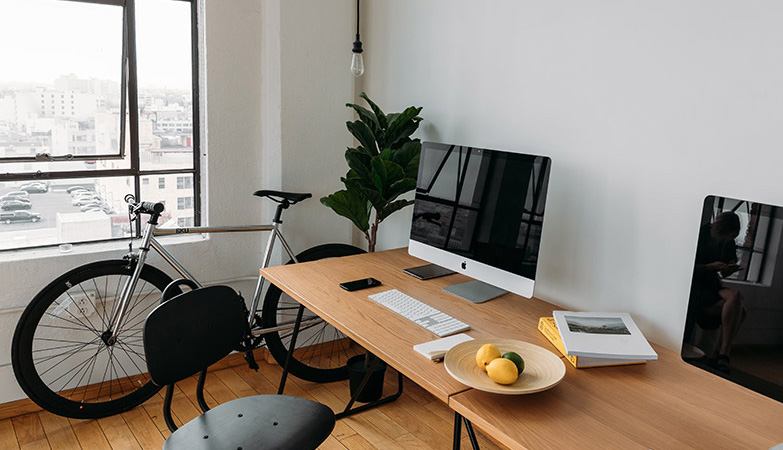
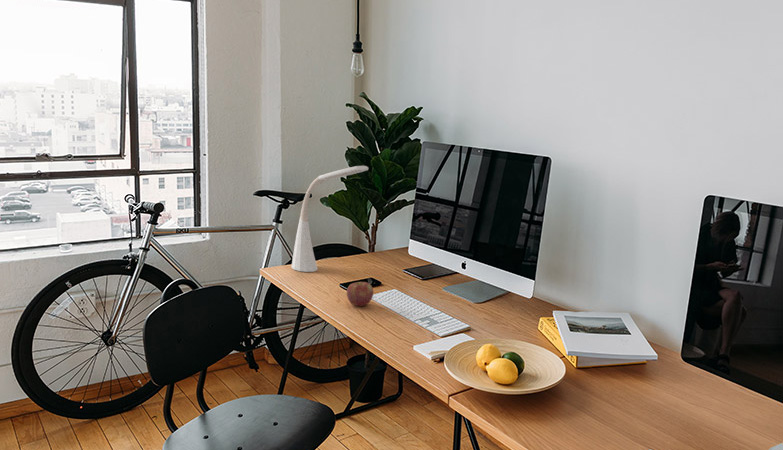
+ apple [346,281,374,307]
+ desk lamp [291,165,369,273]
